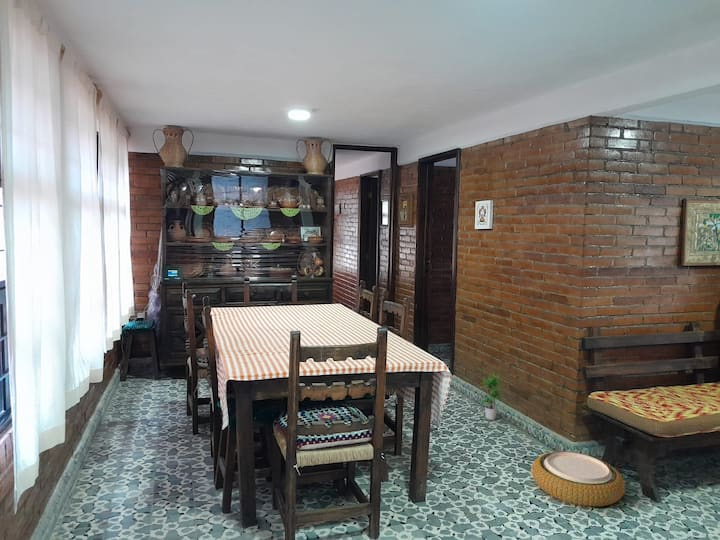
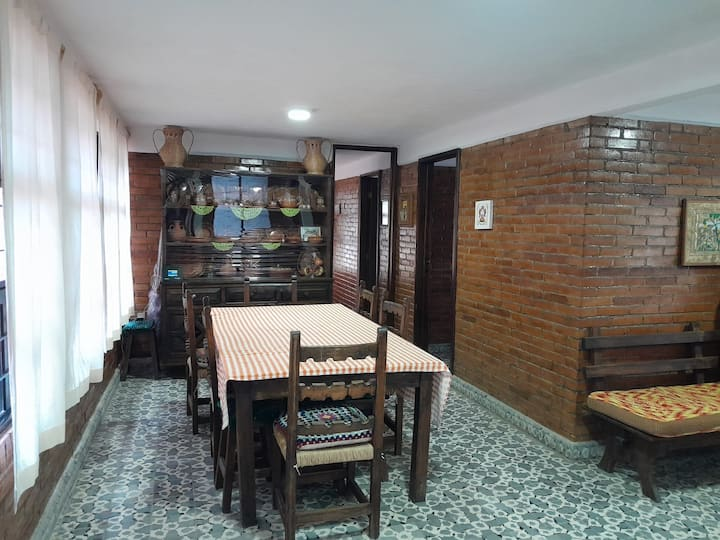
- potted plant [478,372,507,421]
- woven basket [531,451,626,508]
